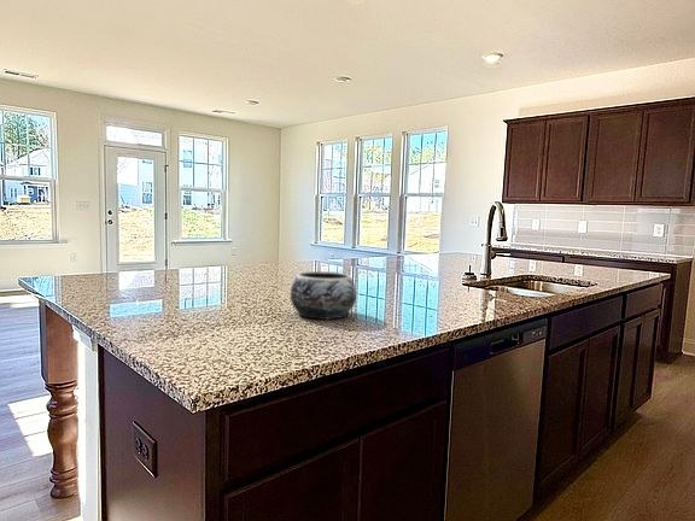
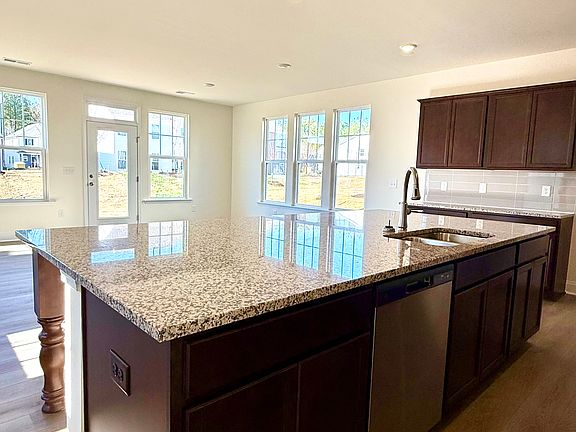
- decorative bowl [290,270,357,321]
